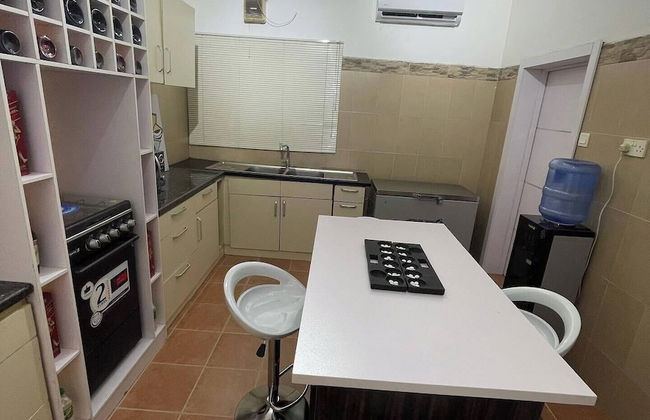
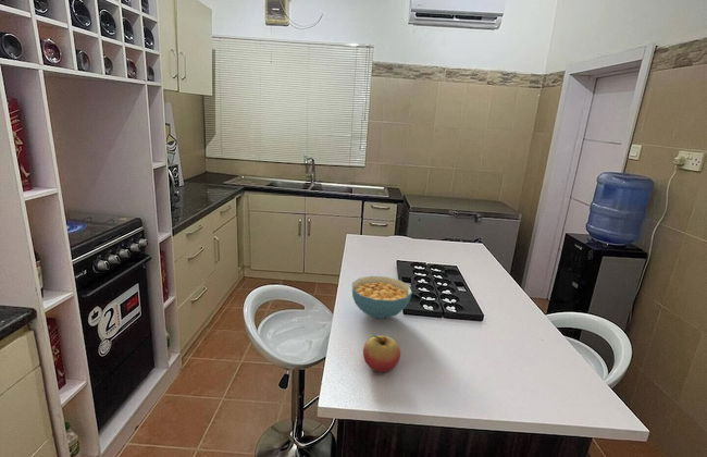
+ cereal bowl [351,275,413,320]
+ fruit [362,334,401,373]
